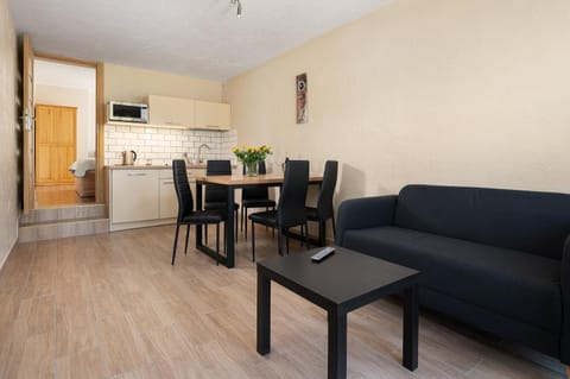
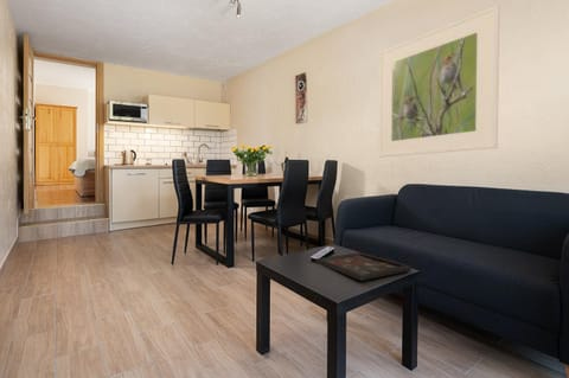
+ decorative tray [314,251,413,282]
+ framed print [378,4,501,158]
